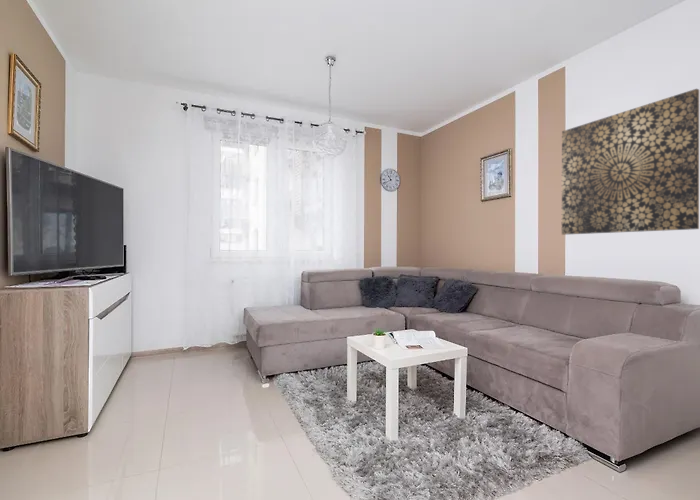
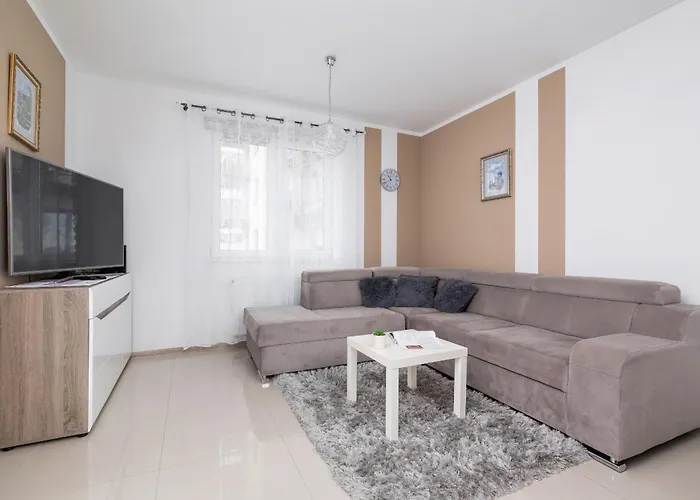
- wall art [561,88,700,236]
